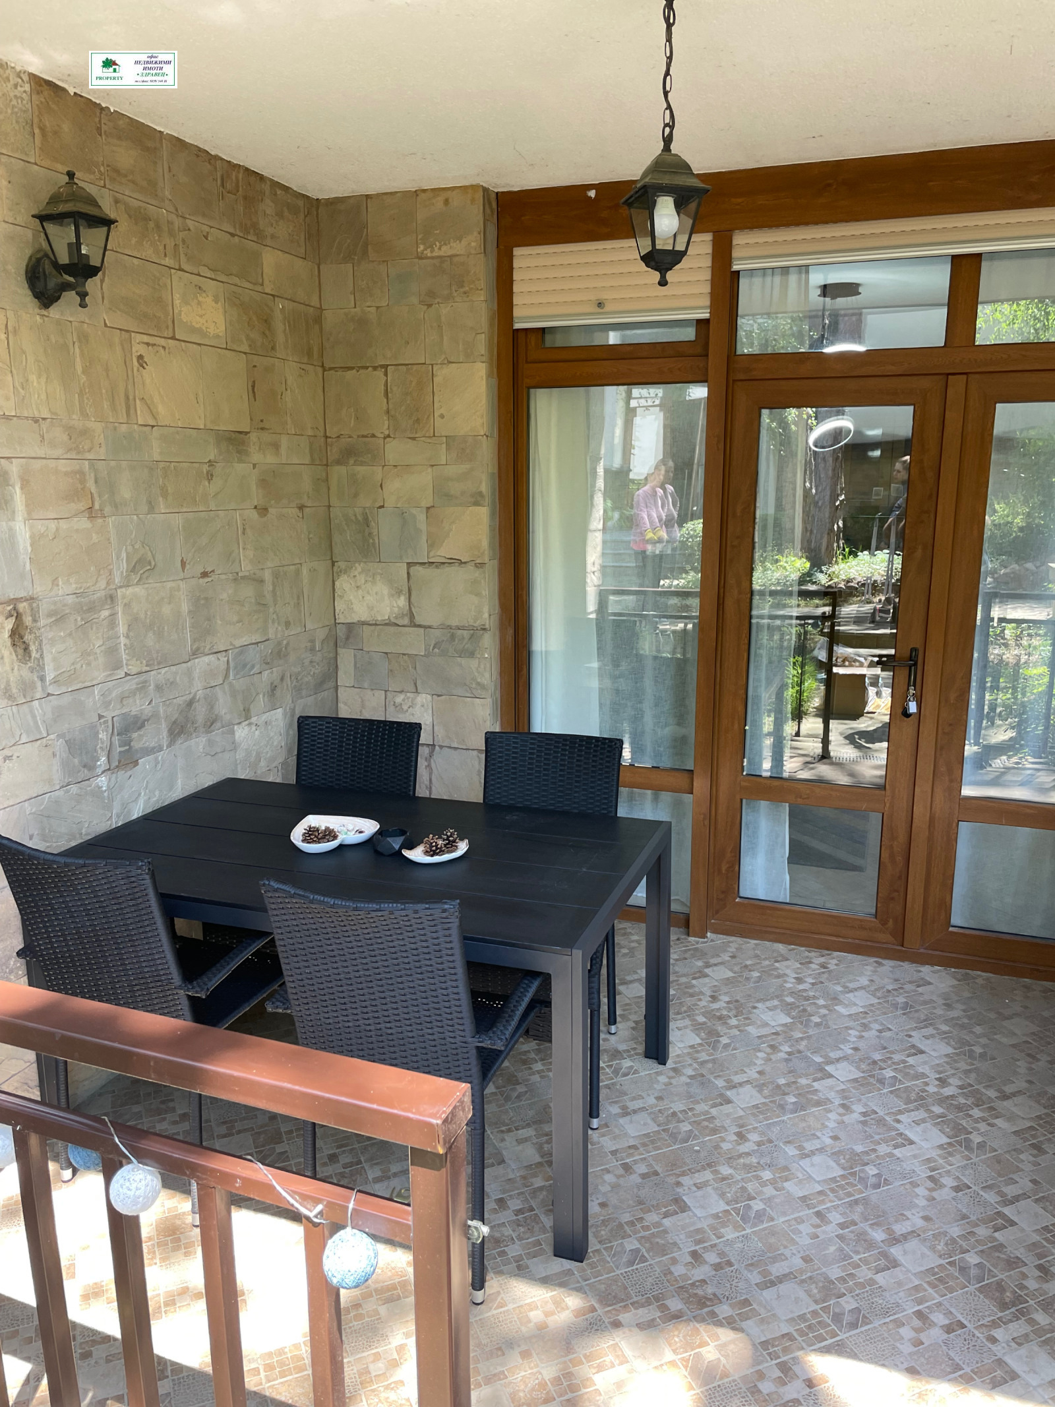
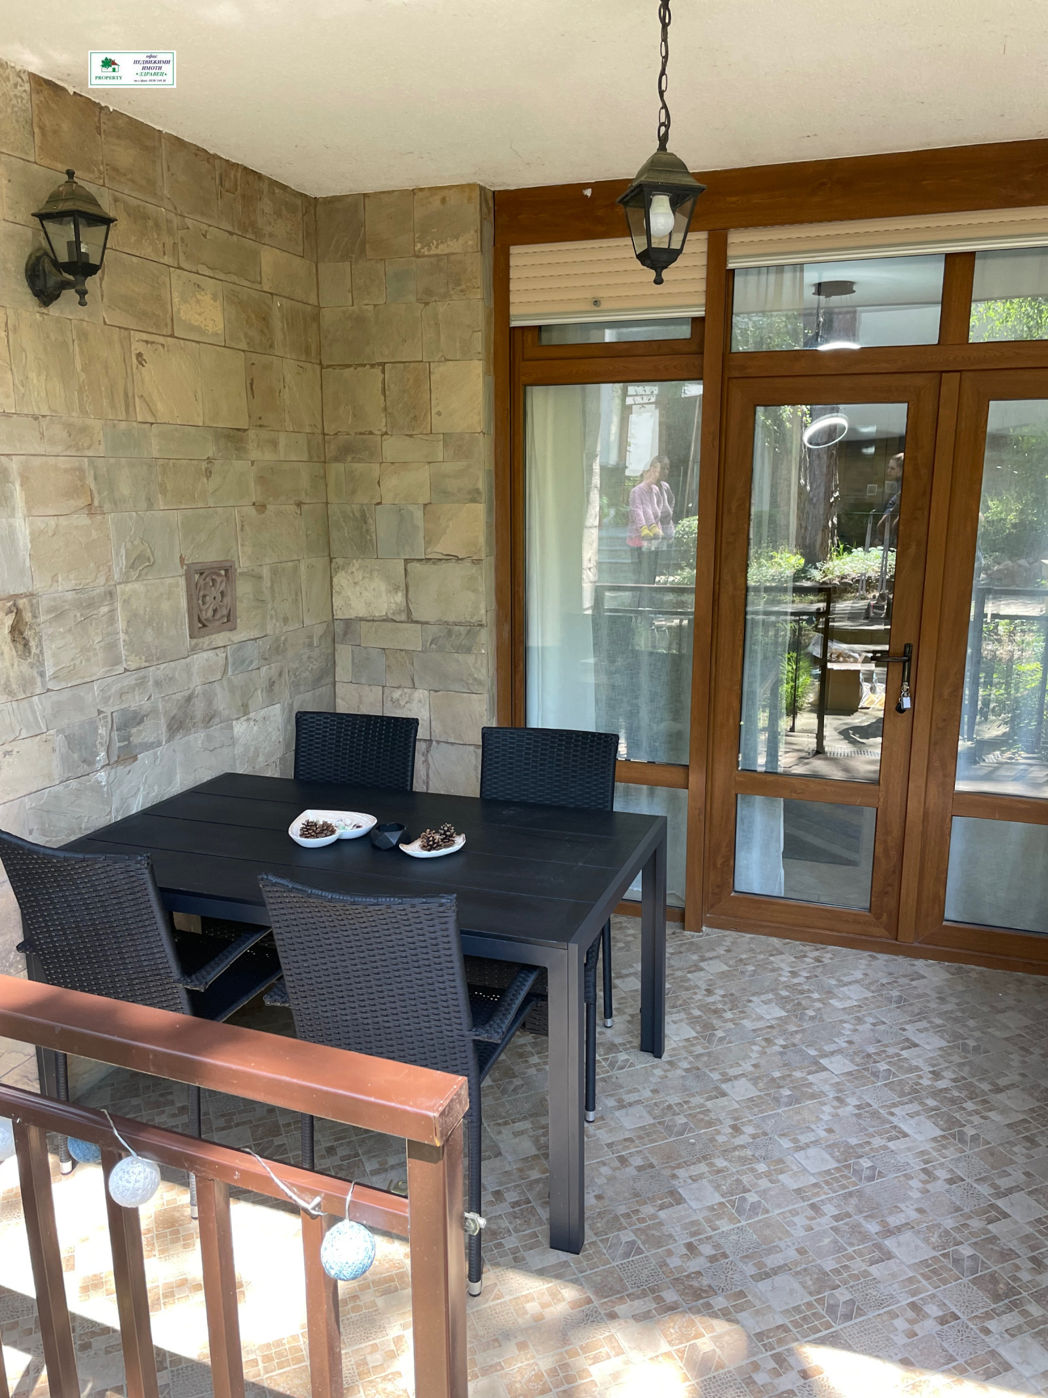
+ wall ornament [184,559,238,640]
